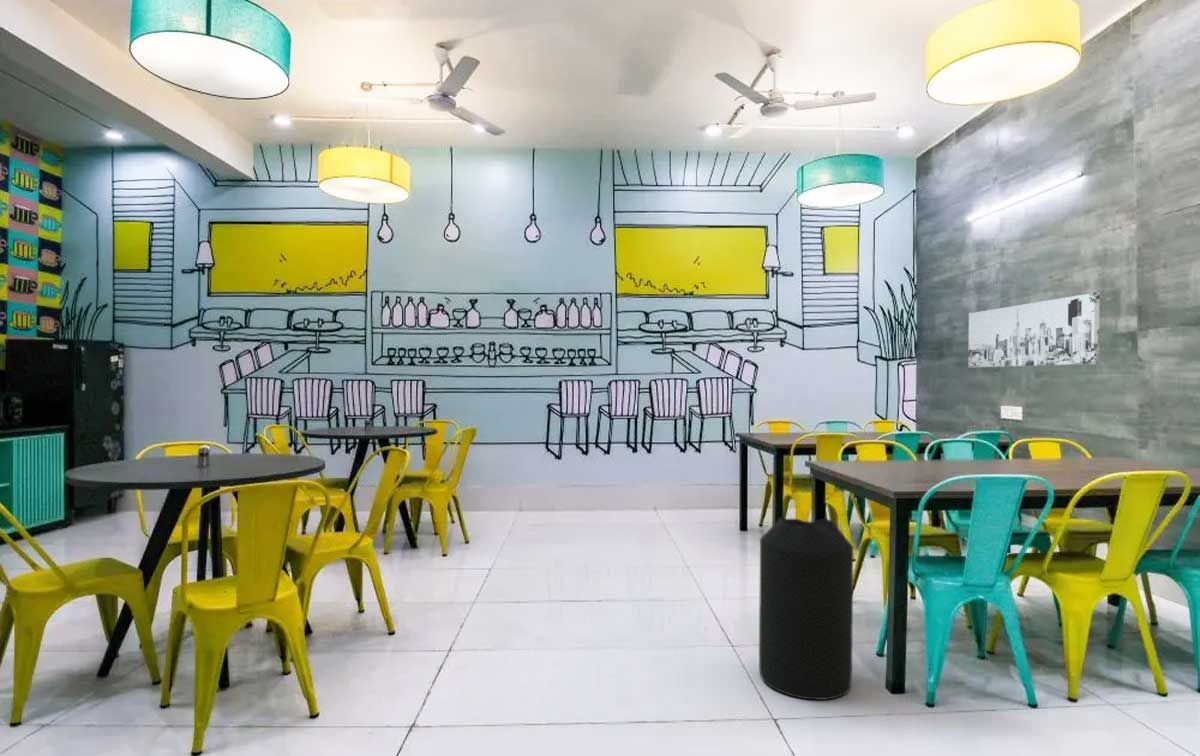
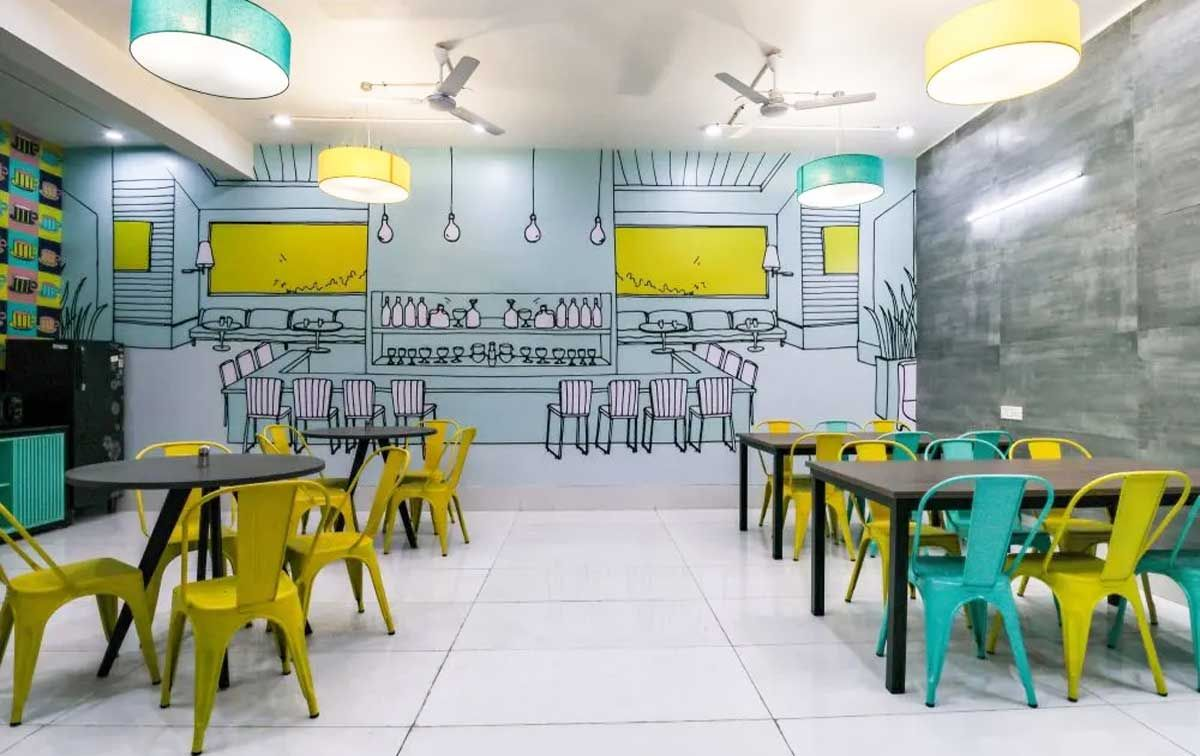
- trash can [758,515,854,701]
- wall art [967,292,1101,368]
